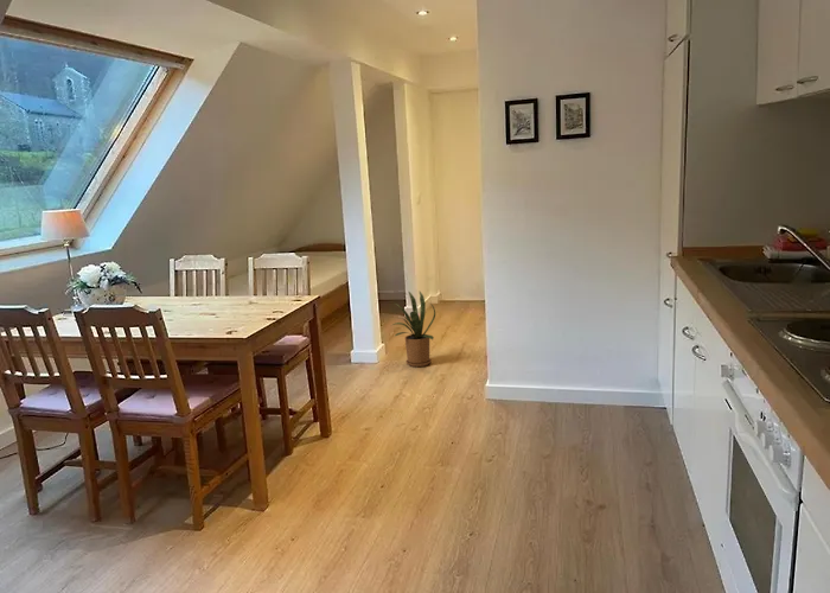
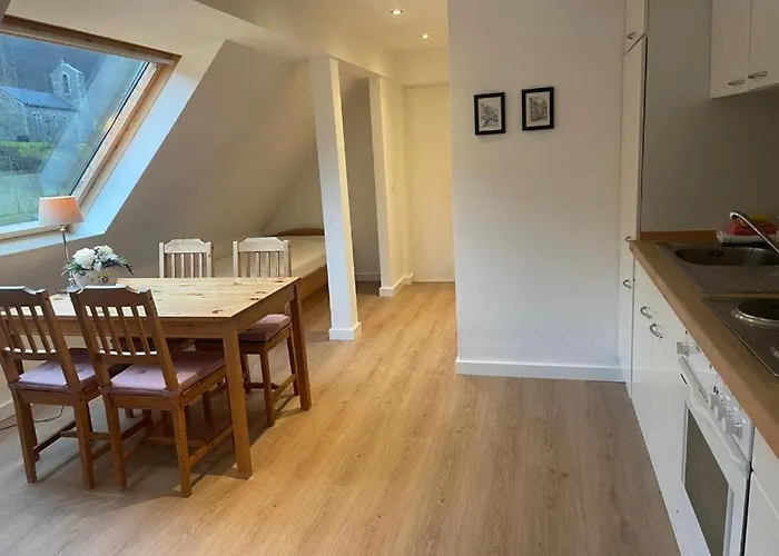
- house plant [391,291,436,368]
